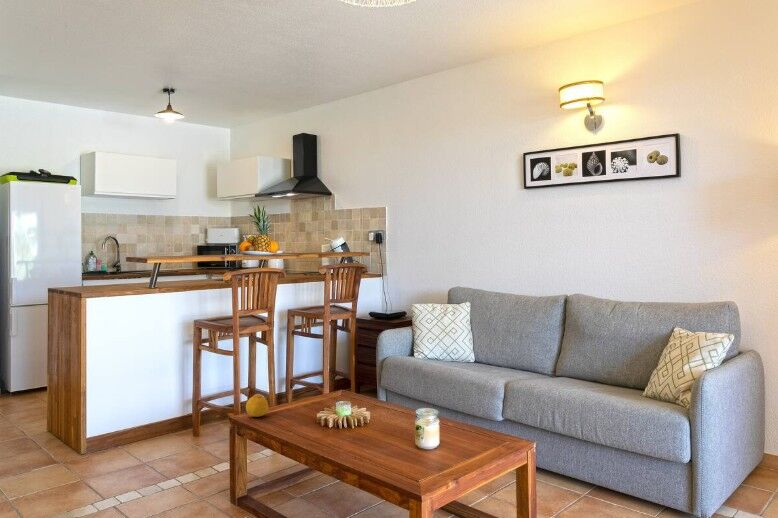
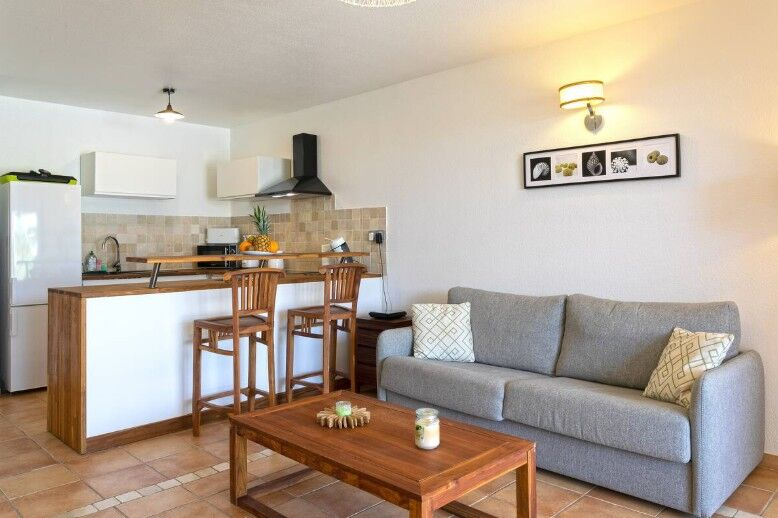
- fruit [245,393,269,418]
